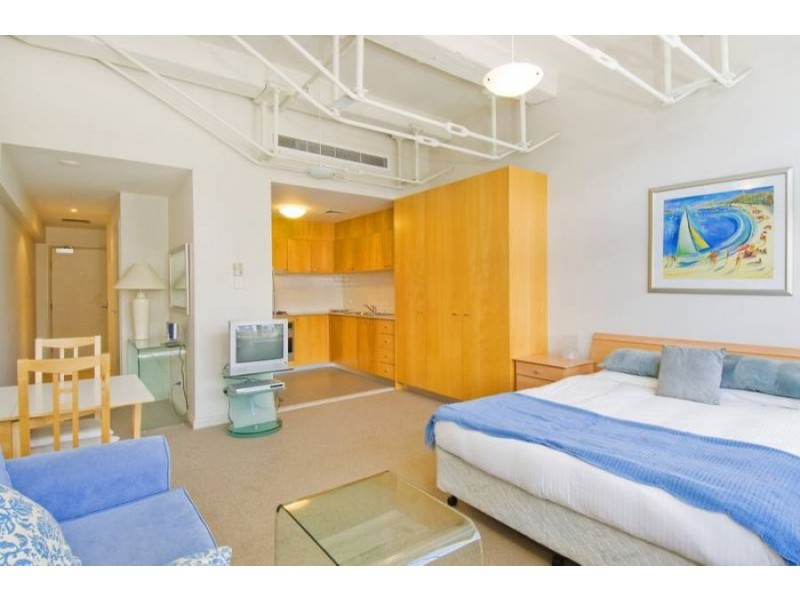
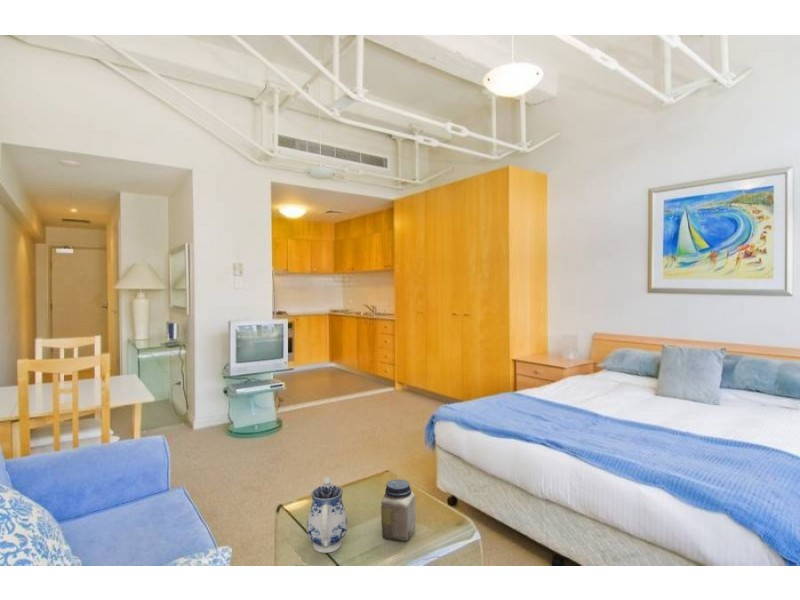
+ teapot [306,476,349,554]
+ jar [380,478,416,542]
